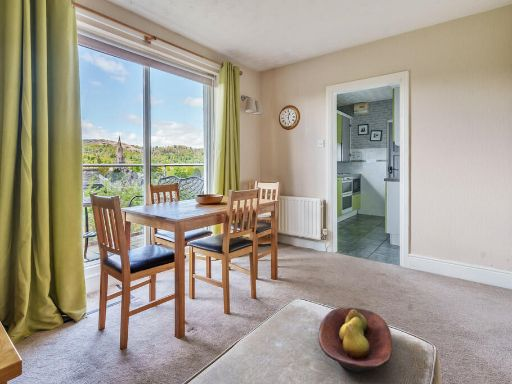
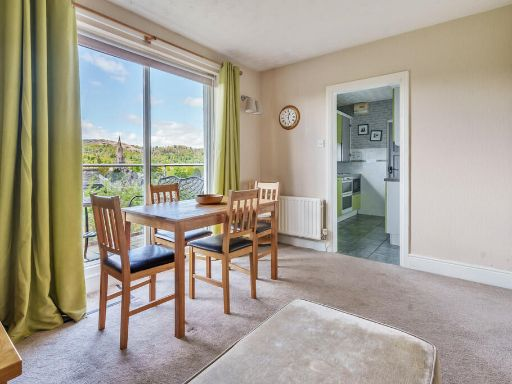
- fruit bowl [317,306,393,374]
